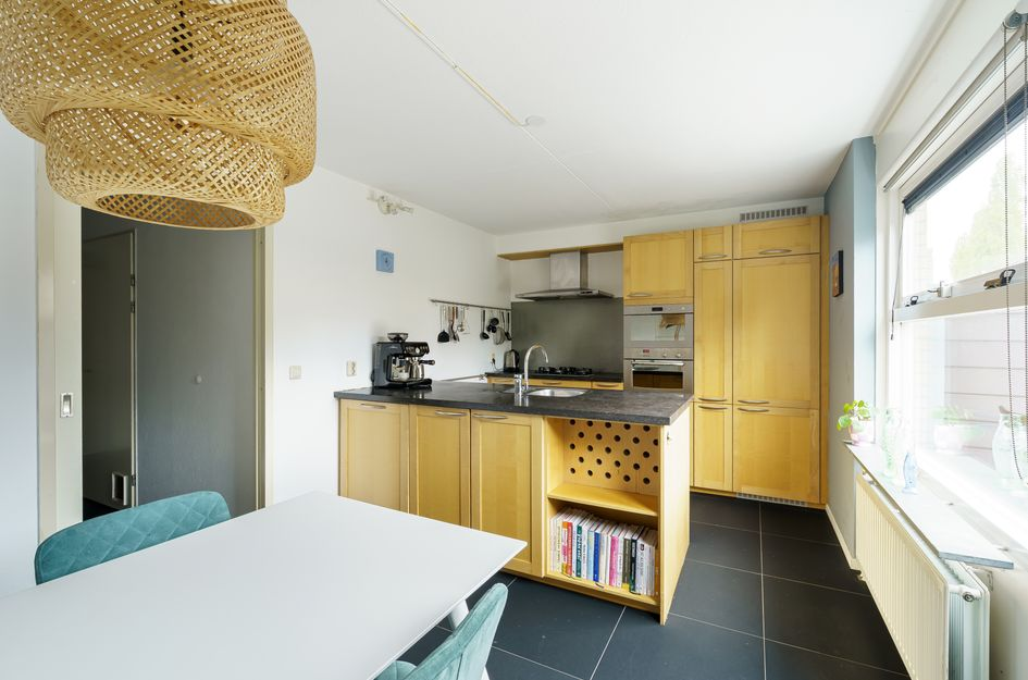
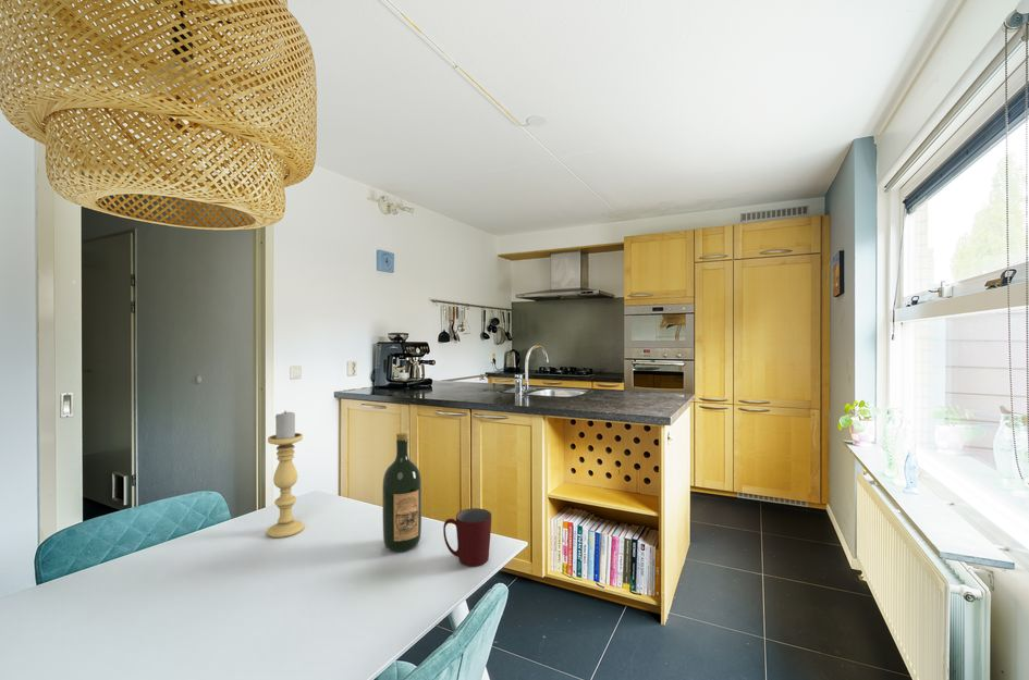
+ candle holder [266,410,305,539]
+ mug [442,507,492,567]
+ wine bottle [381,432,422,553]
